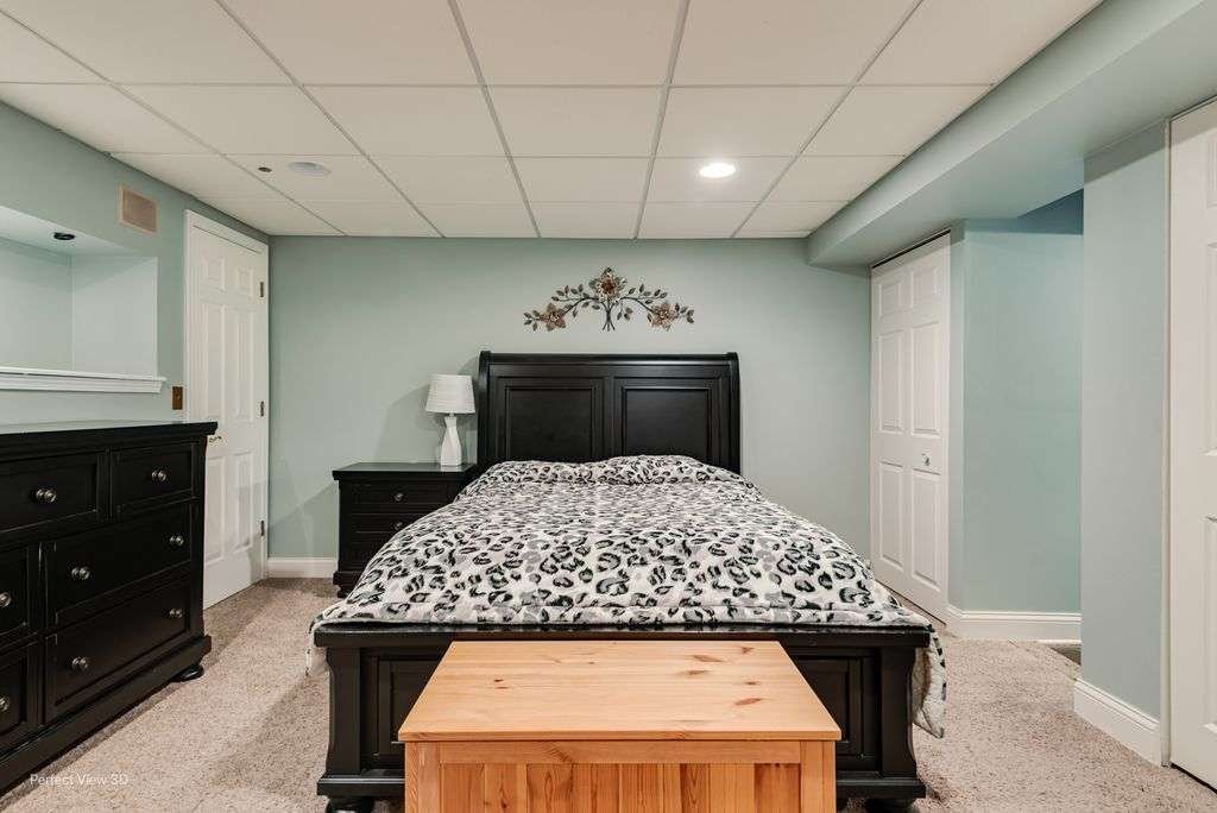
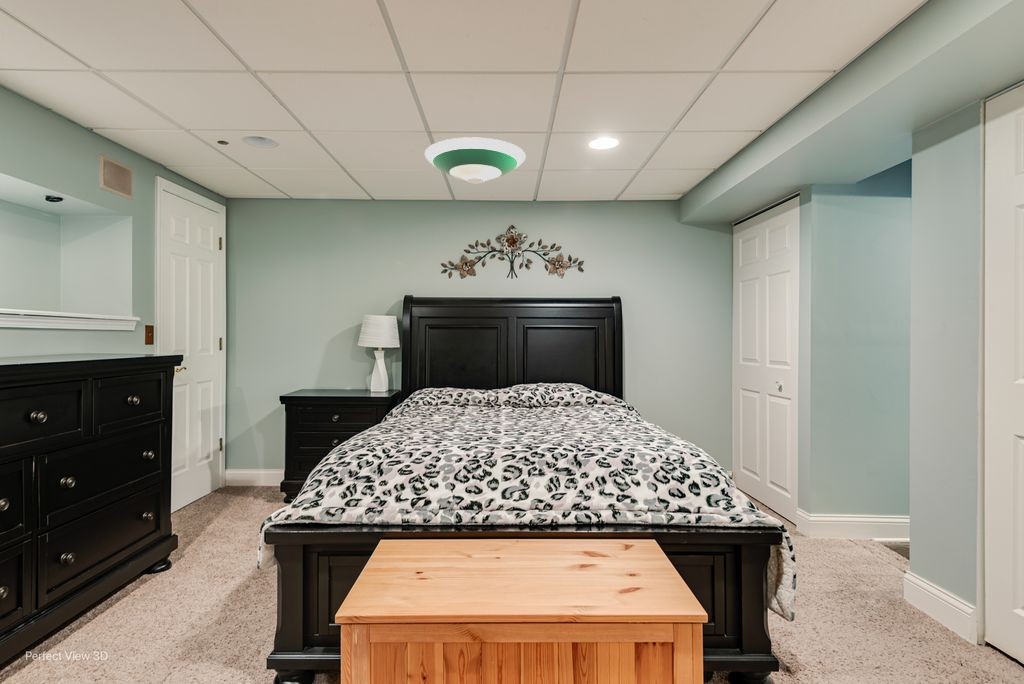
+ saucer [424,136,526,184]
